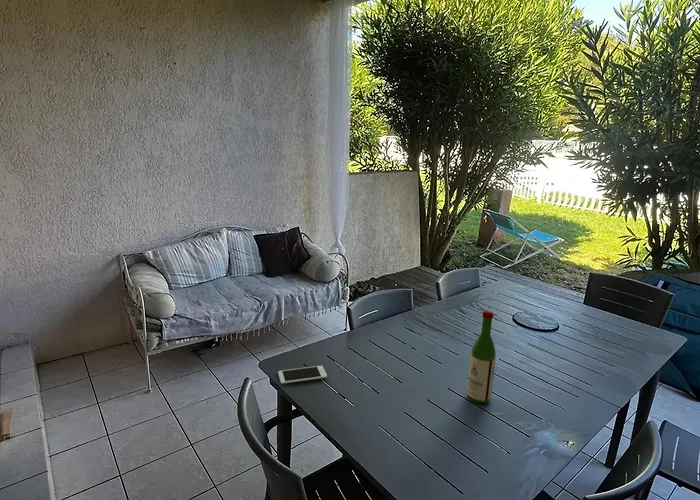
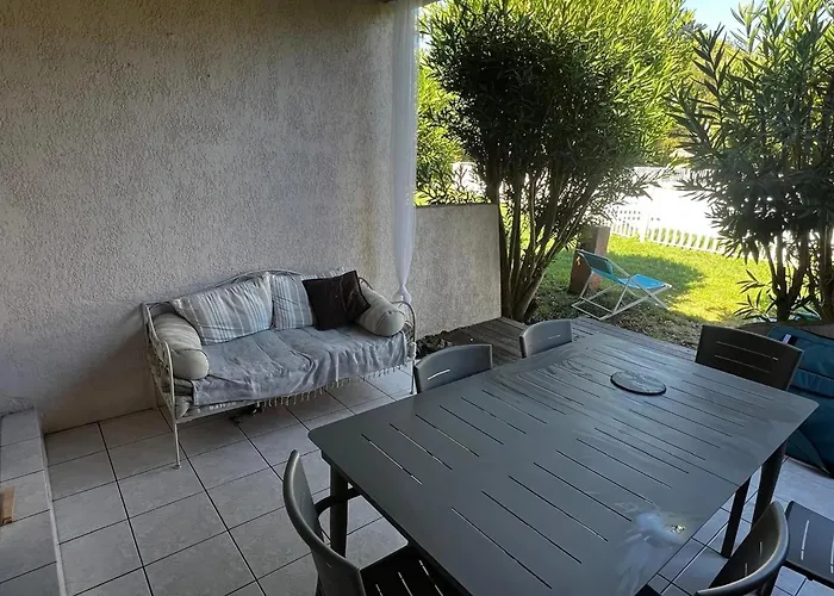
- cell phone [277,365,328,385]
- wine bottle [466,310,497,404]
